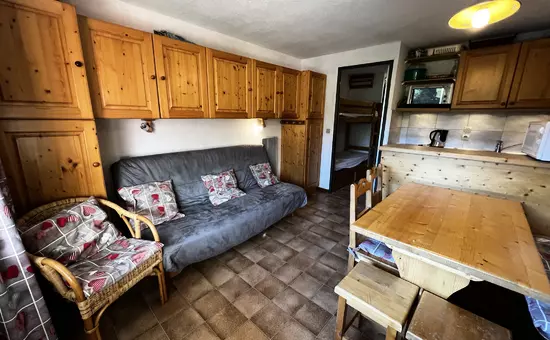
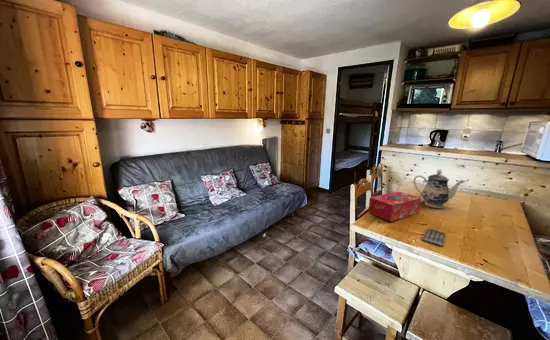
+ tissue box [367,190,422,223]
+ teapot [413,169,466,209]
+ smartphone [422,227,447,247]
